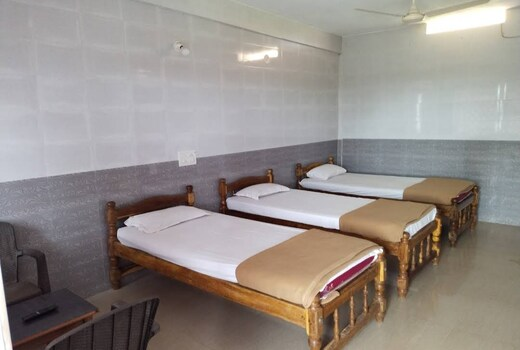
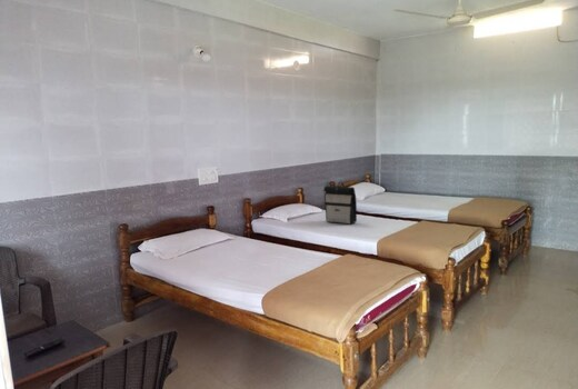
+ backpack [322,180,358,226]
